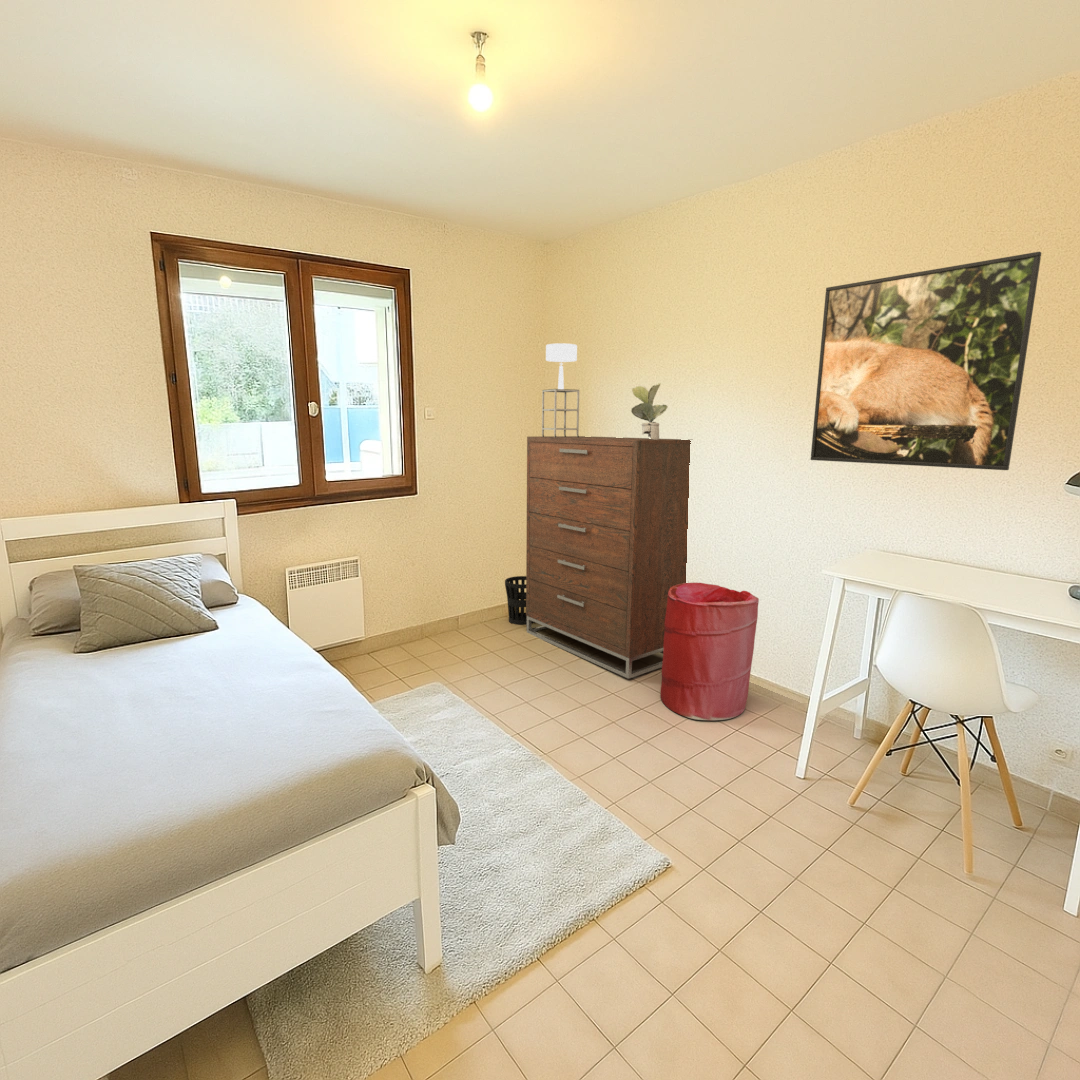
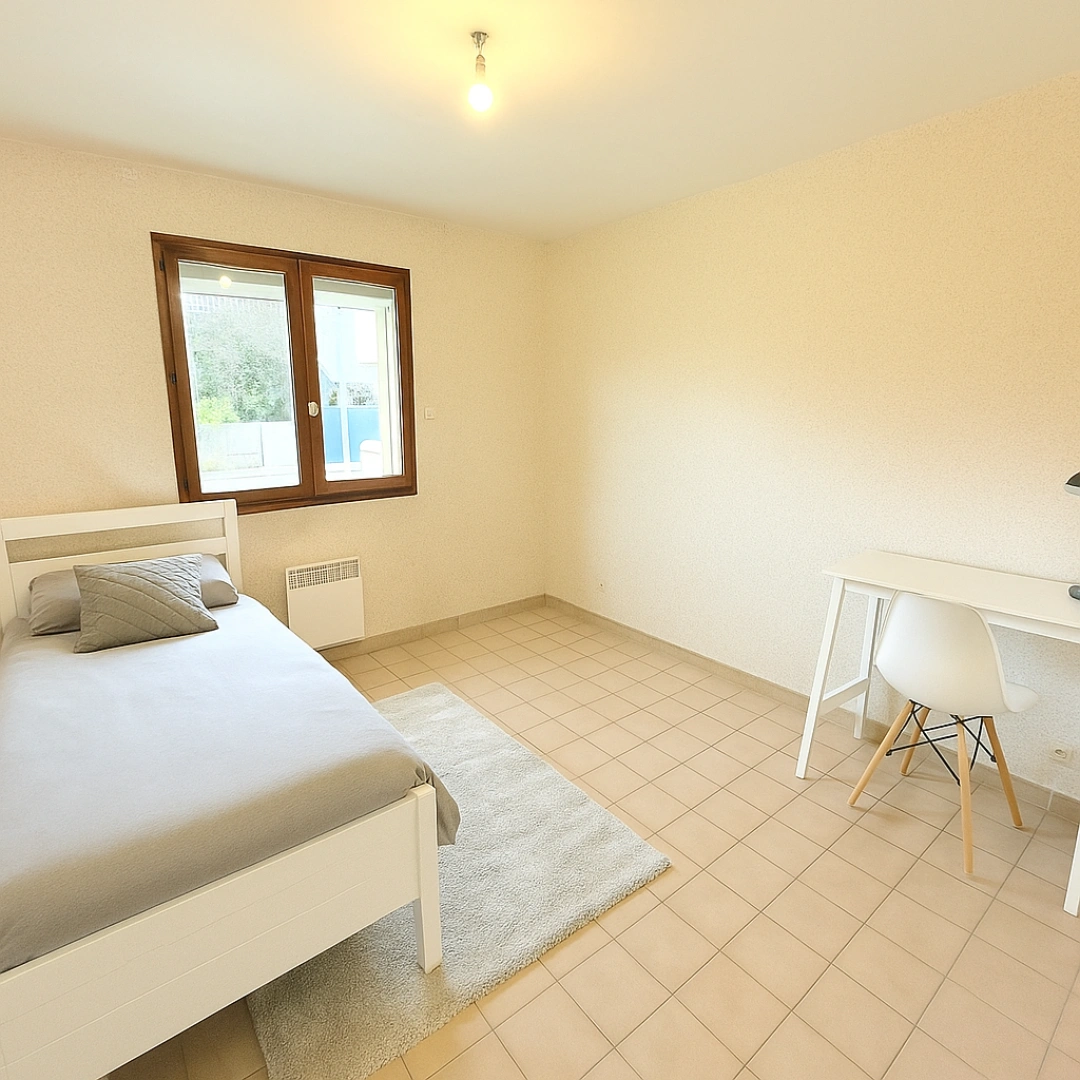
- table lamp [541,342,580,437]
- laundry hamper [660,582,760,721]
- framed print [810,251,1042,471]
- potted plant [630,382,669,440]
- wastebasket [504,575,535,626]
- dresser [525,435,691,680]
